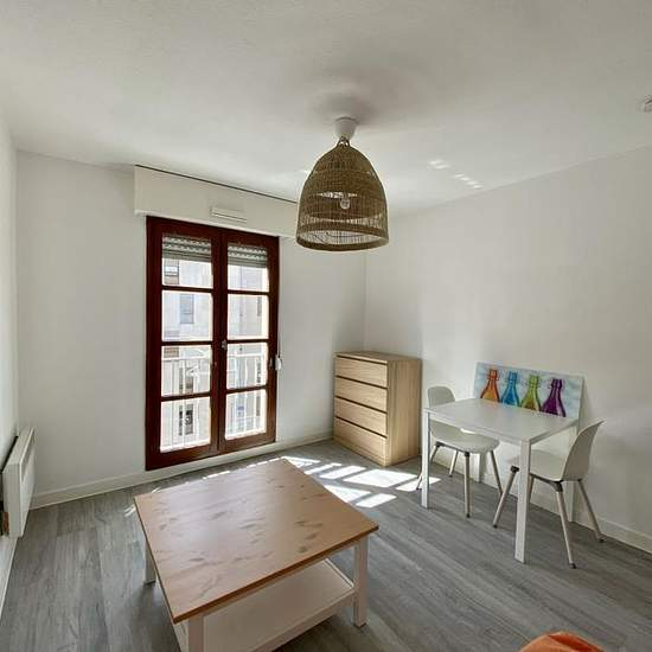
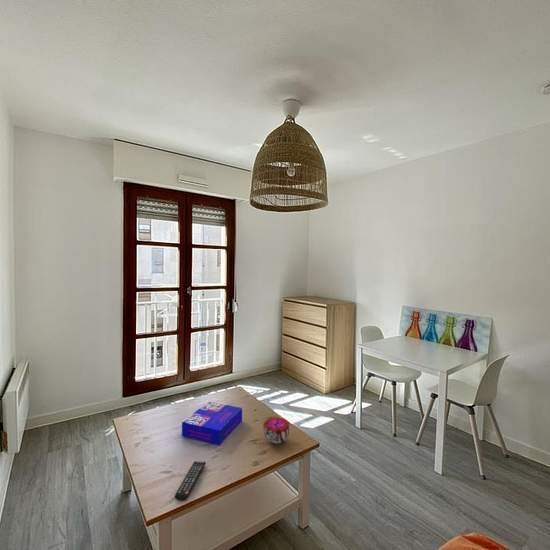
+ decorative bowl [262,416,291,444]
+ remote control [174,460,207,502]
+ board game [181,401,243,446]
